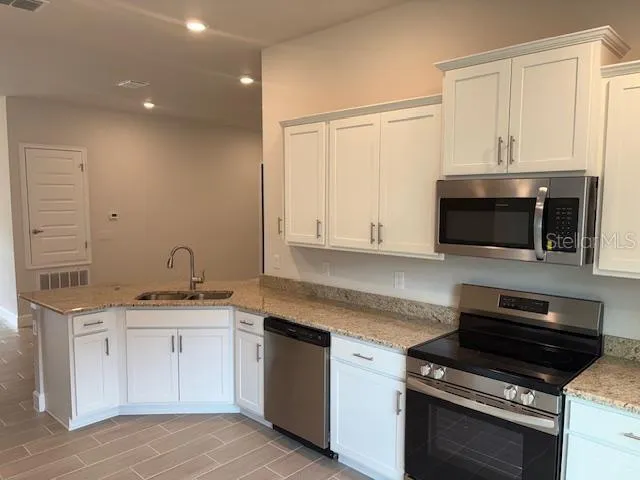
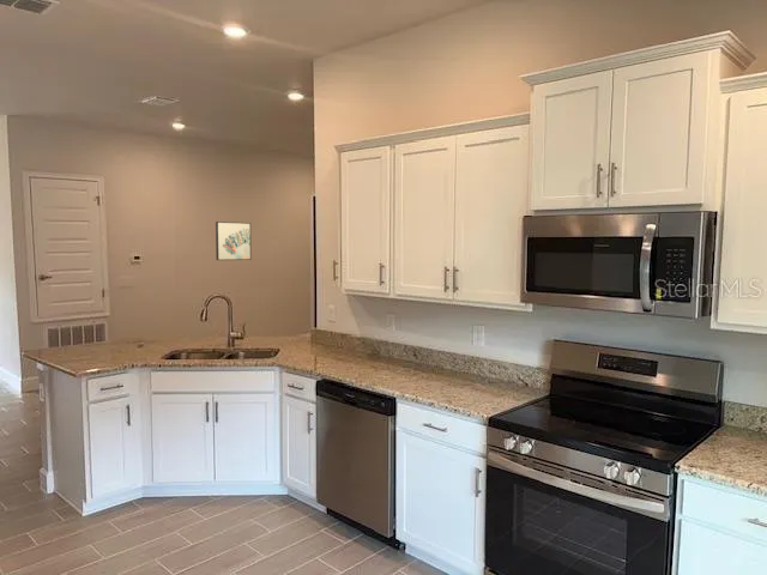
+ wall art [215,220,253,261]
